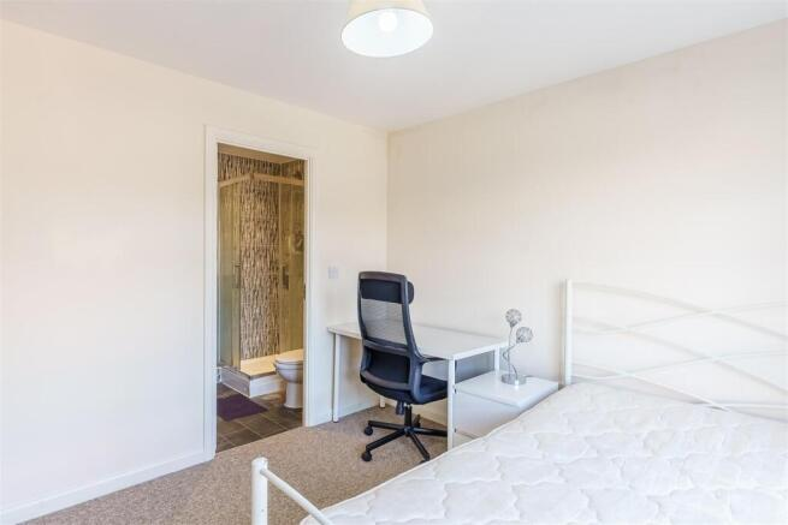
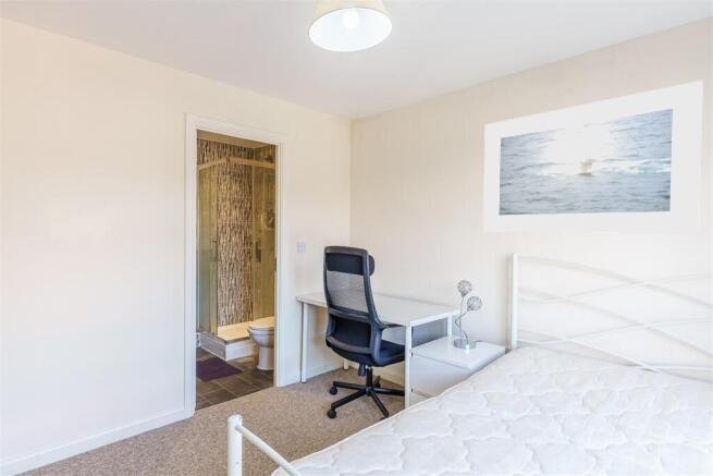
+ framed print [482,80,704,234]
